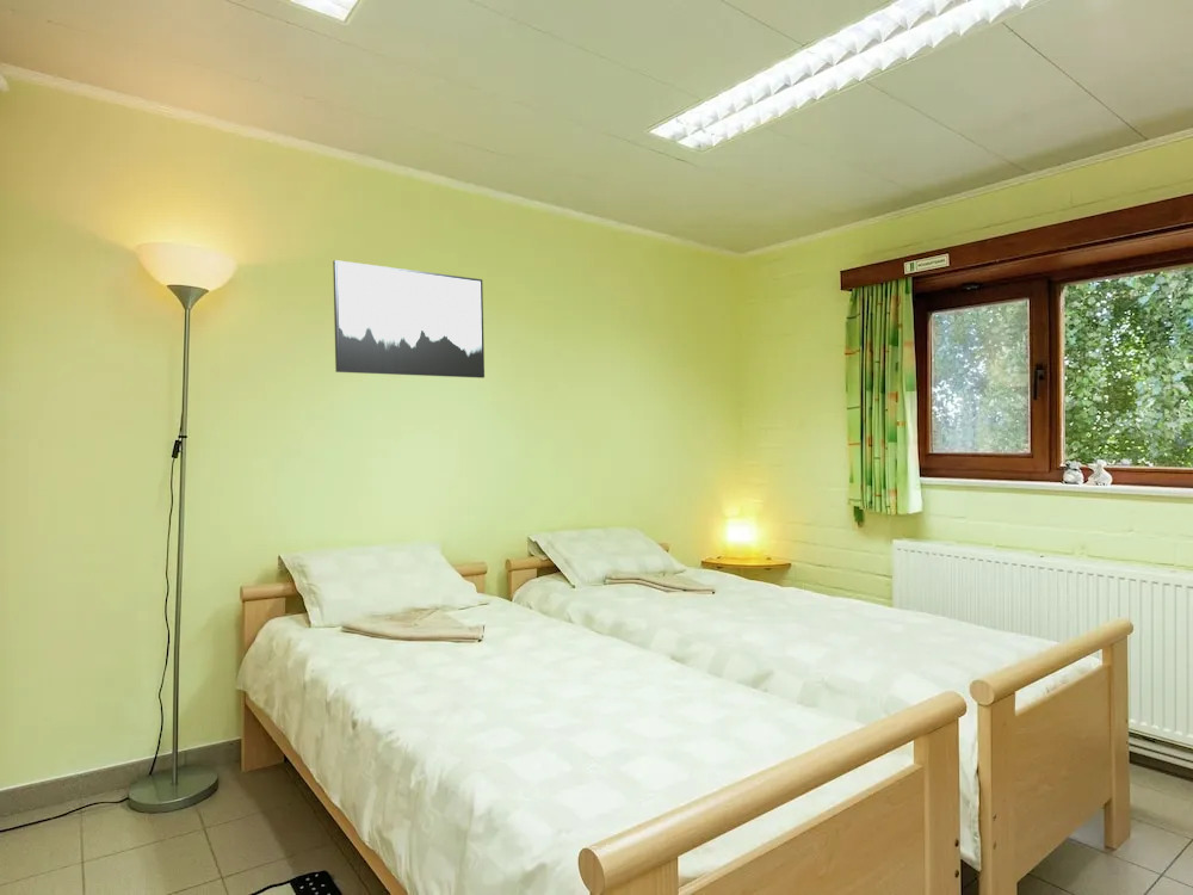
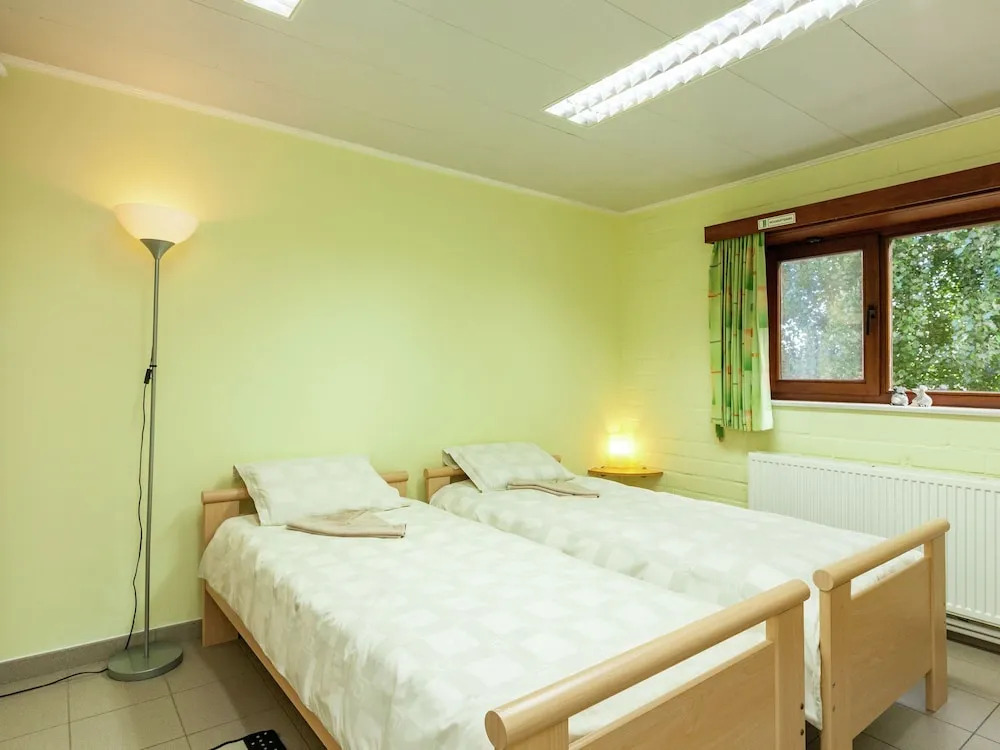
- wall art [332,259,486,379]
